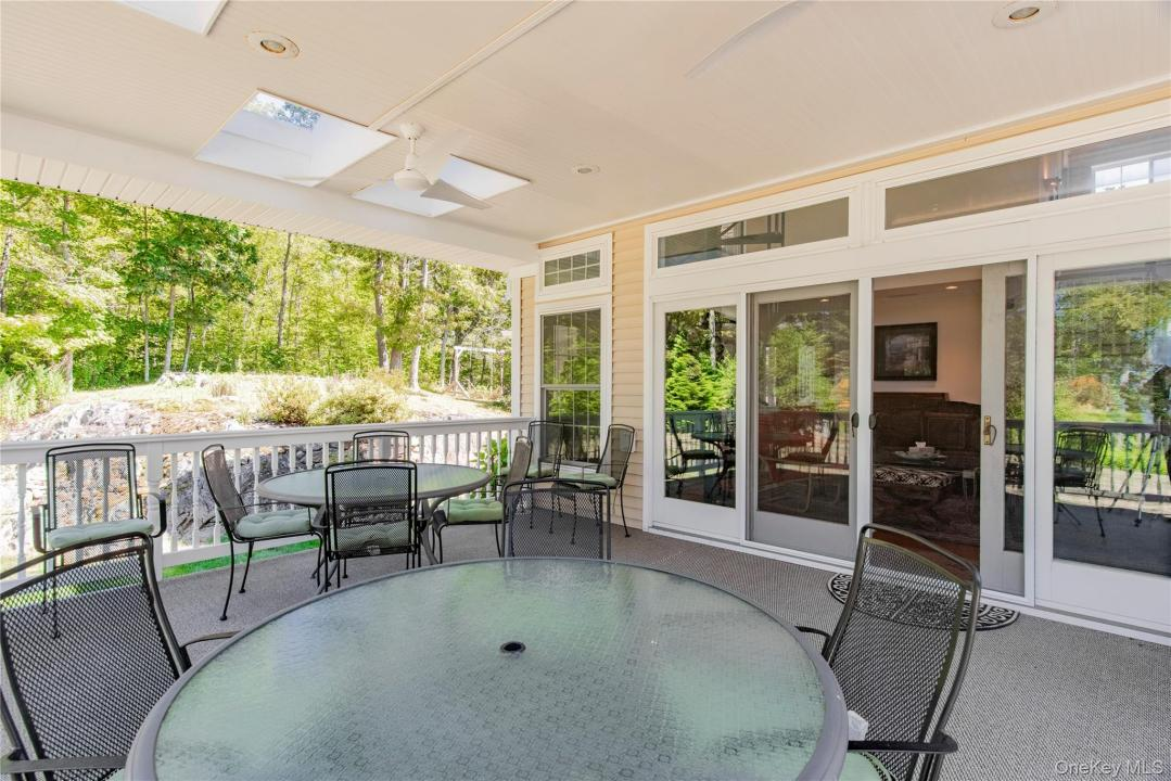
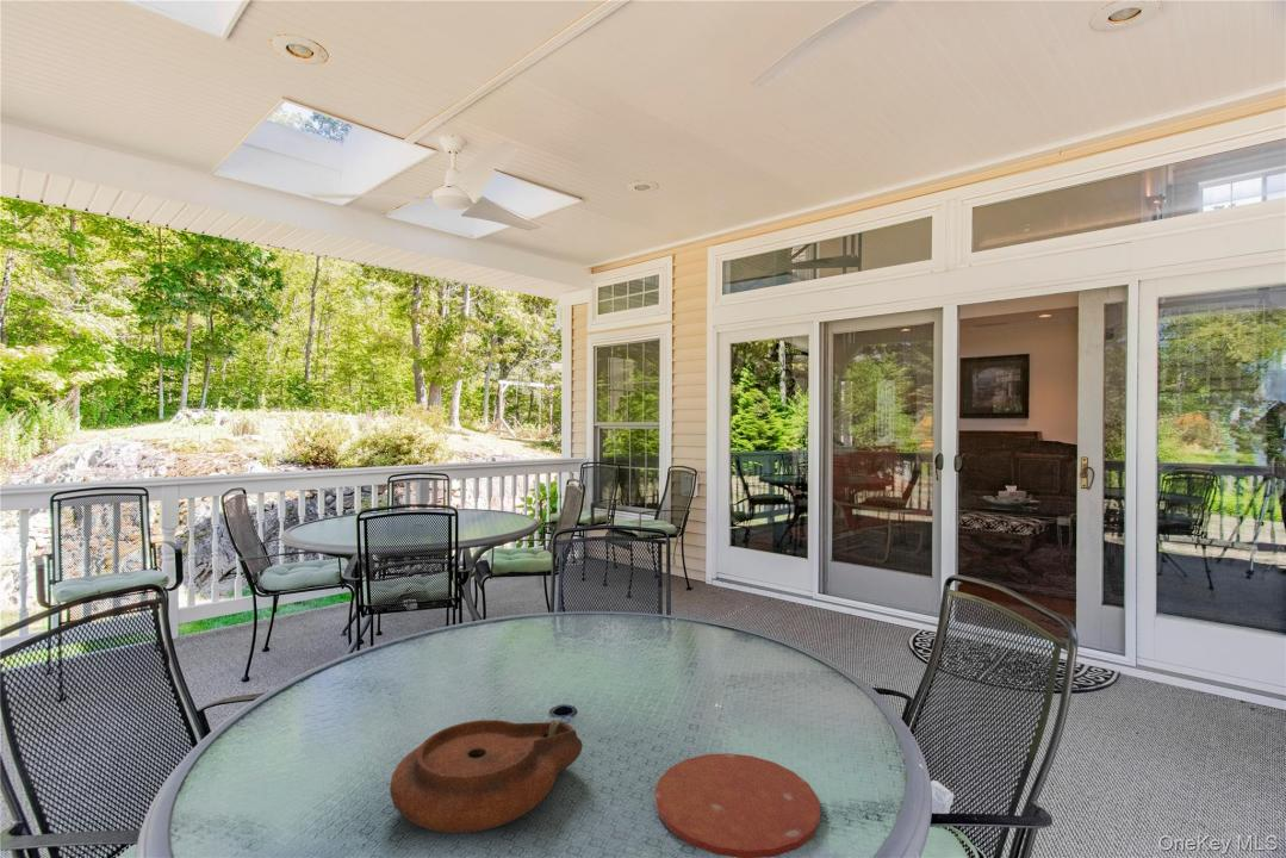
+ plate [389,719,583,834]
+ plate [653,752,821,858]
